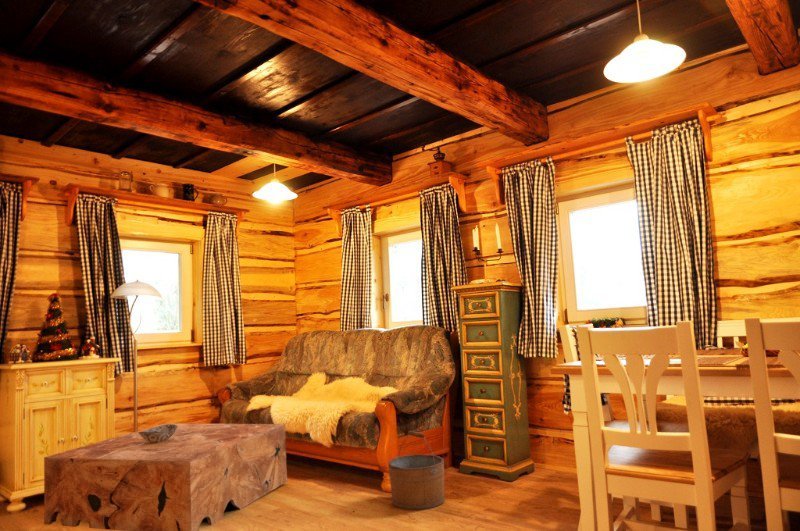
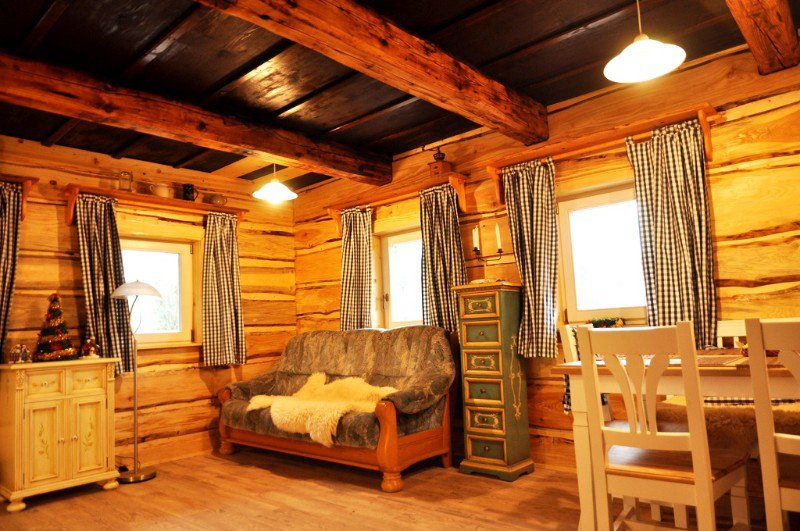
- coffee table [43,422,288,531]
- bucket [388,430,445,511]
- decorative bowl [138,423,178,443]
